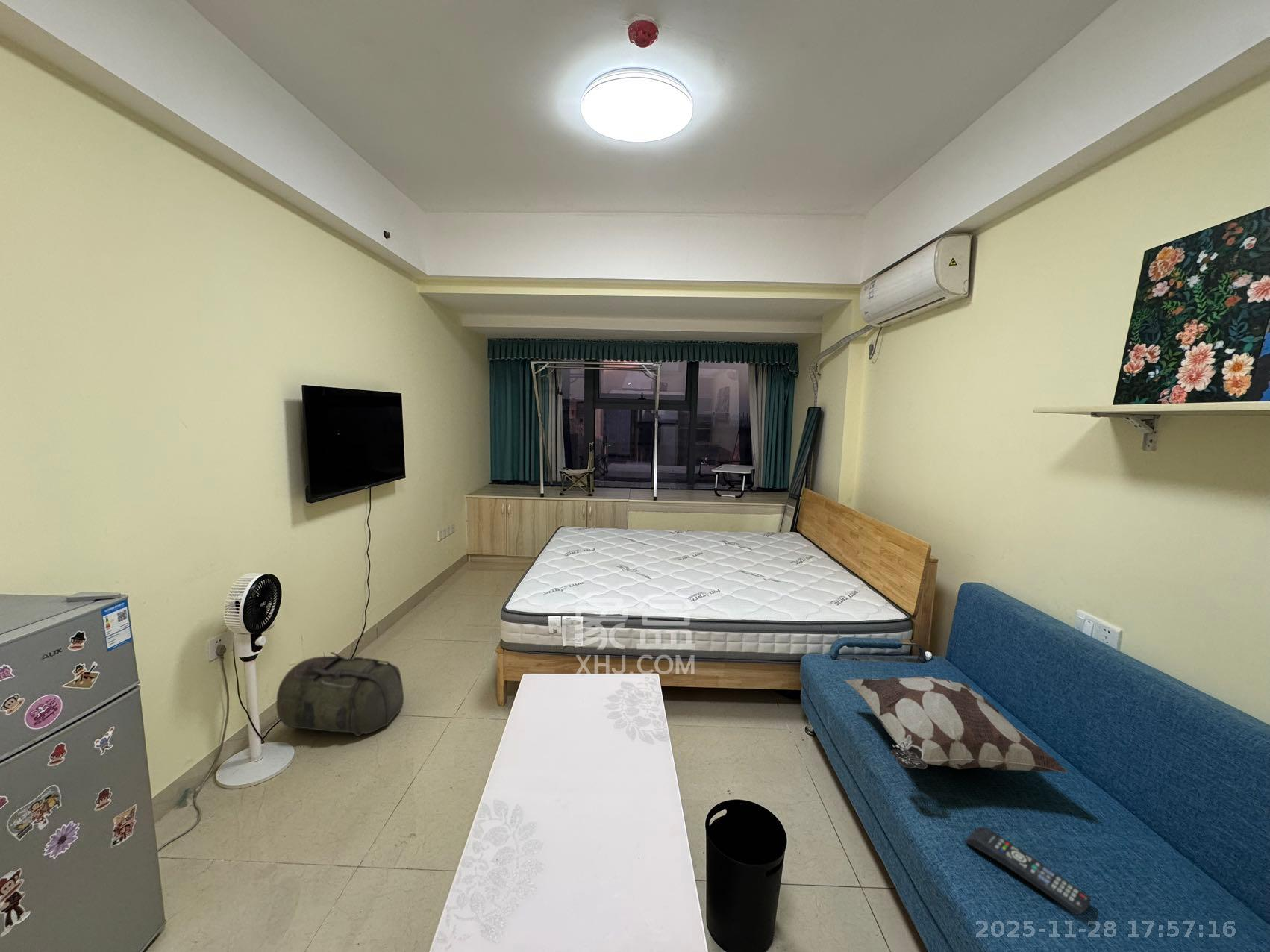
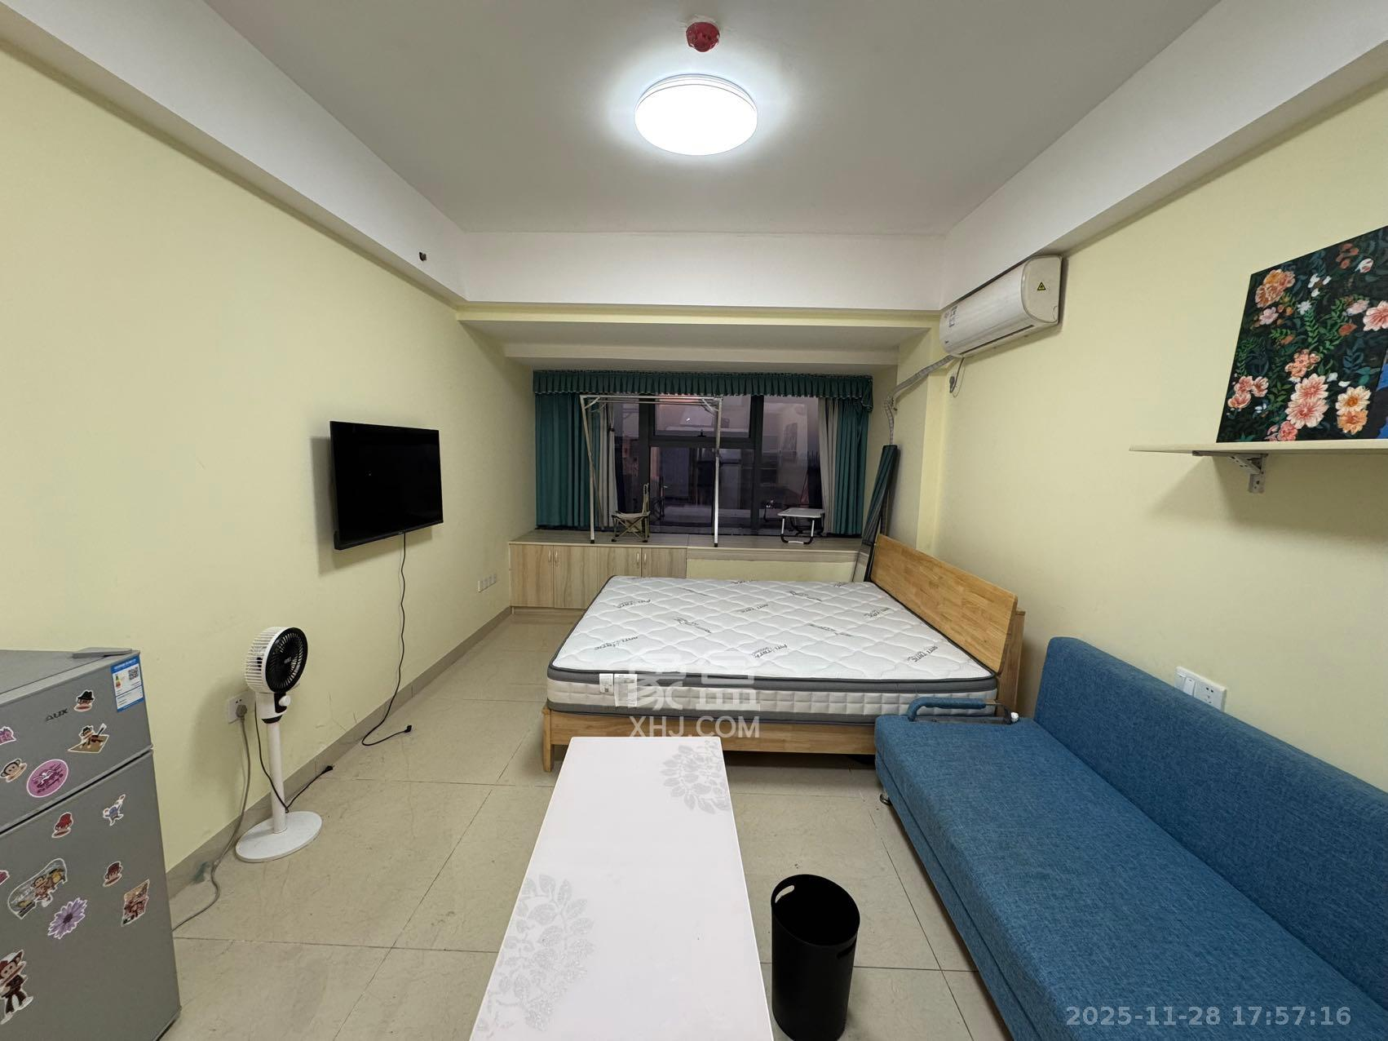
- decorative pillow [844,676,1069,773]
- remote control [964,827,1092,915]
- backpack [275,651,404,737]
